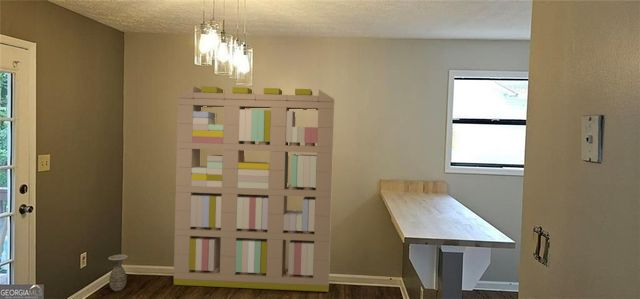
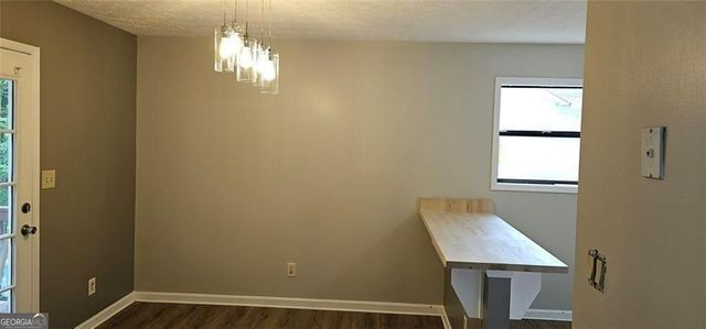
- ceramic jug [107,253,129,292]
- bookcase [173,85,335,293]
